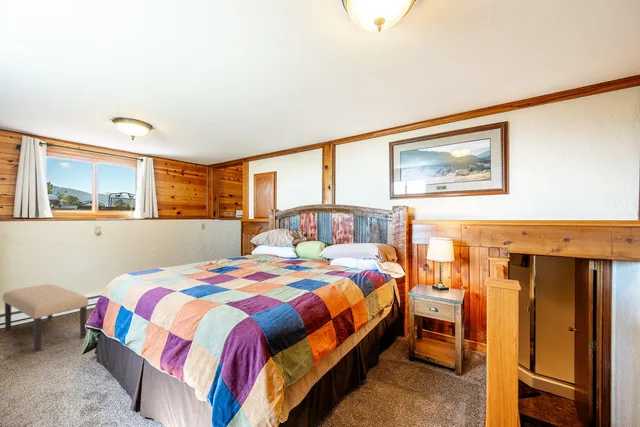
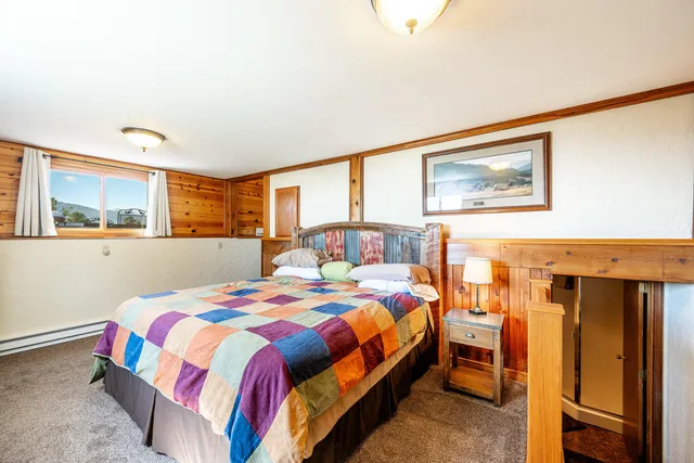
- bench [2,283,89,353]
